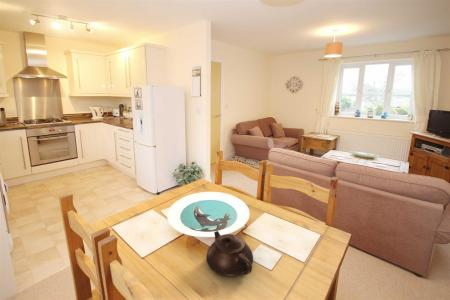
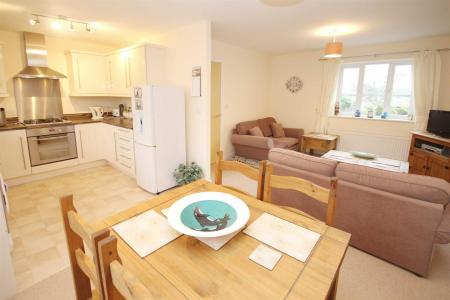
- teapot [206,230,254,277]
